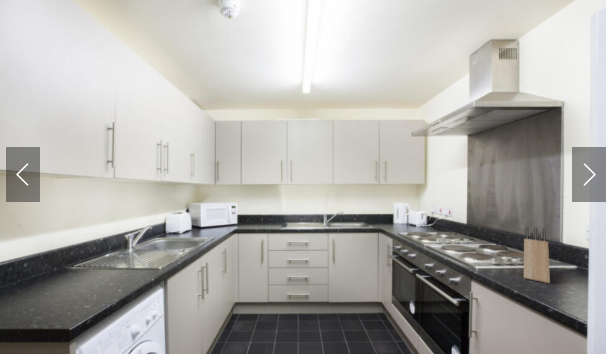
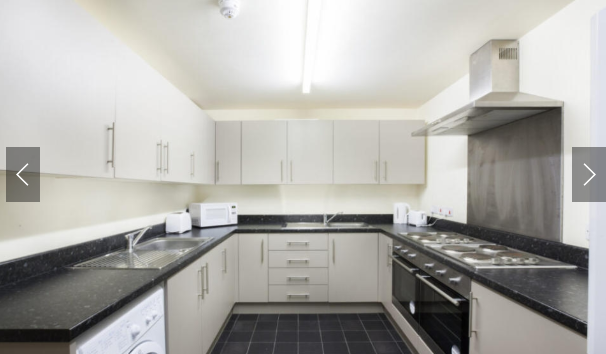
- knife block [523,226,551,285]
